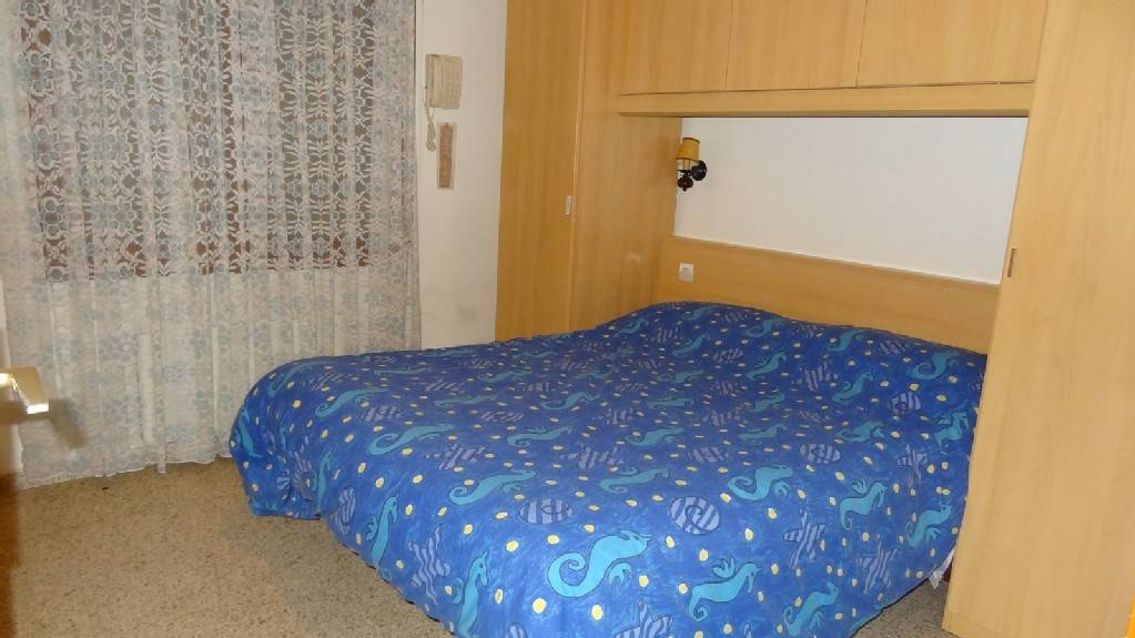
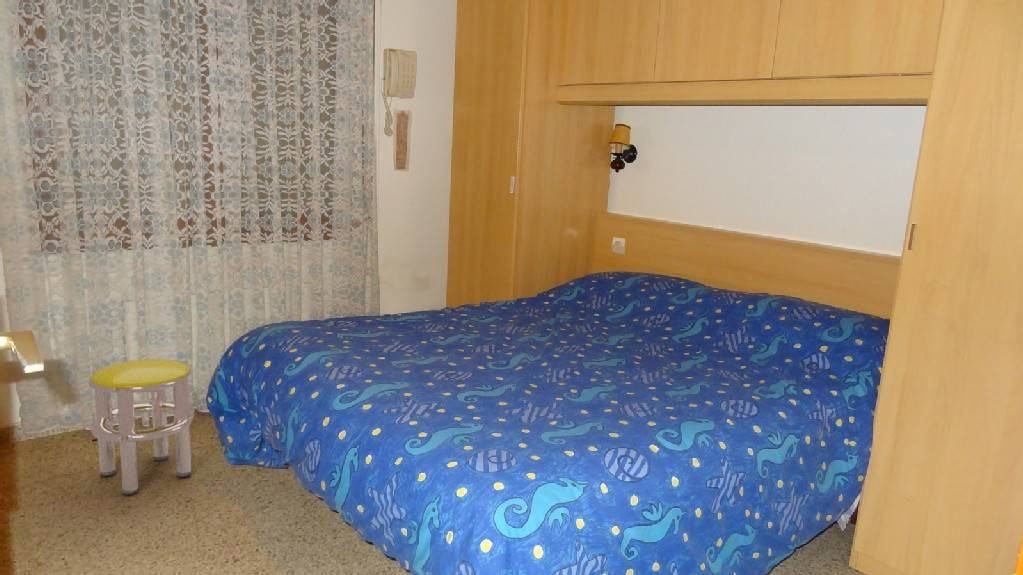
+ stool [88,358,195,496]
